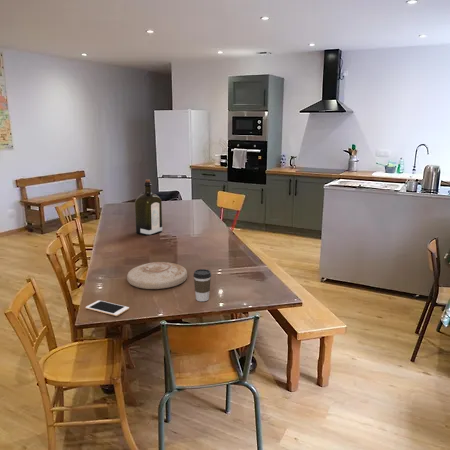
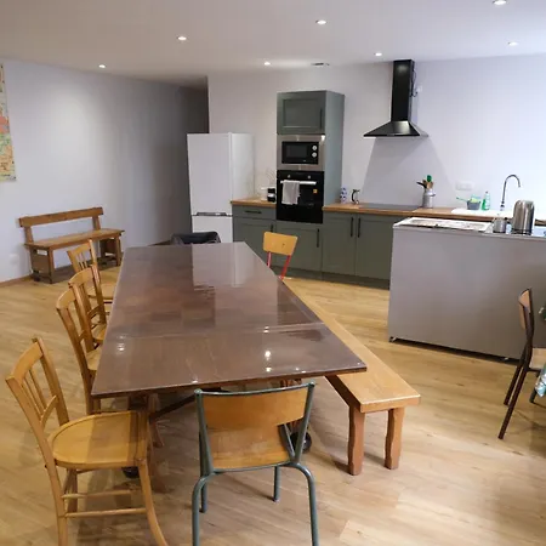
- plate [126,261,188,290]
- cell phone [85,299,130,317]
- liquor [134,179,163,236]
- coffee cup [192,268,212,302]
